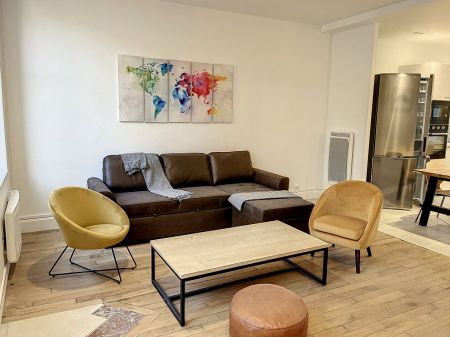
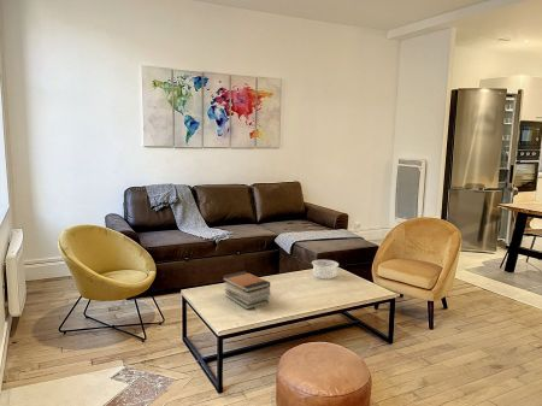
+ decorative bowl [311,259,340,281]
+ book stack [222,270,272,311]
